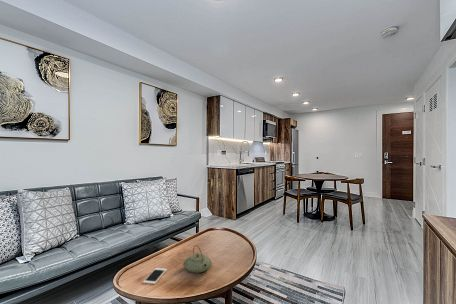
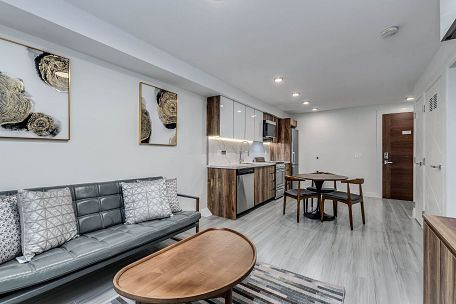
- teapot [182,244,213,274]
- cell phone [142,267,168,285]
